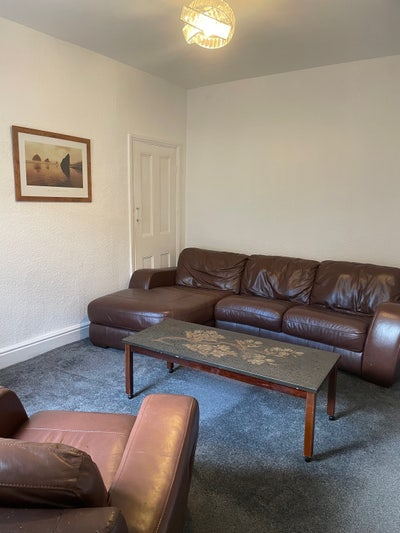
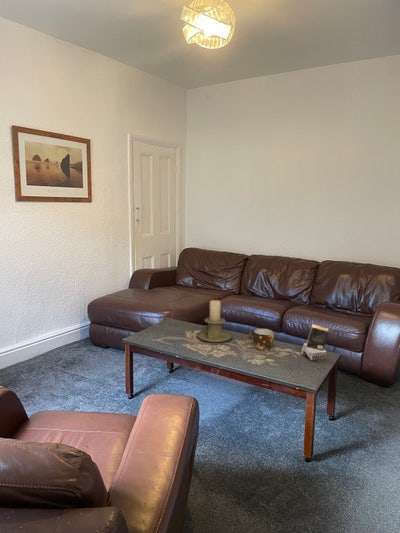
+ book [300,323,330,361]
+ candle holder [196,299,233,343]
+ cup [248,328,275,350]
